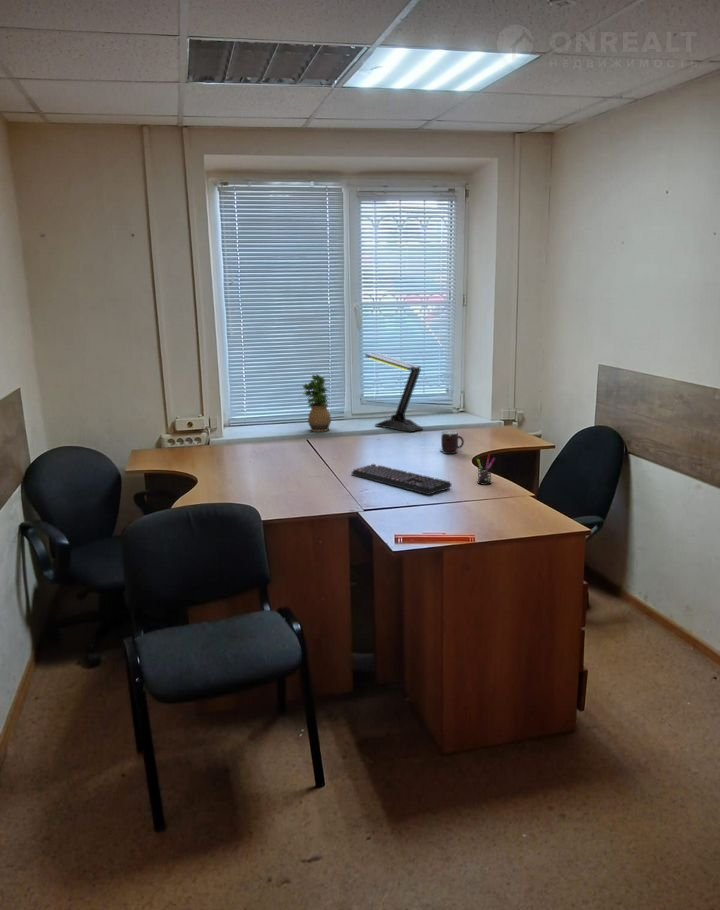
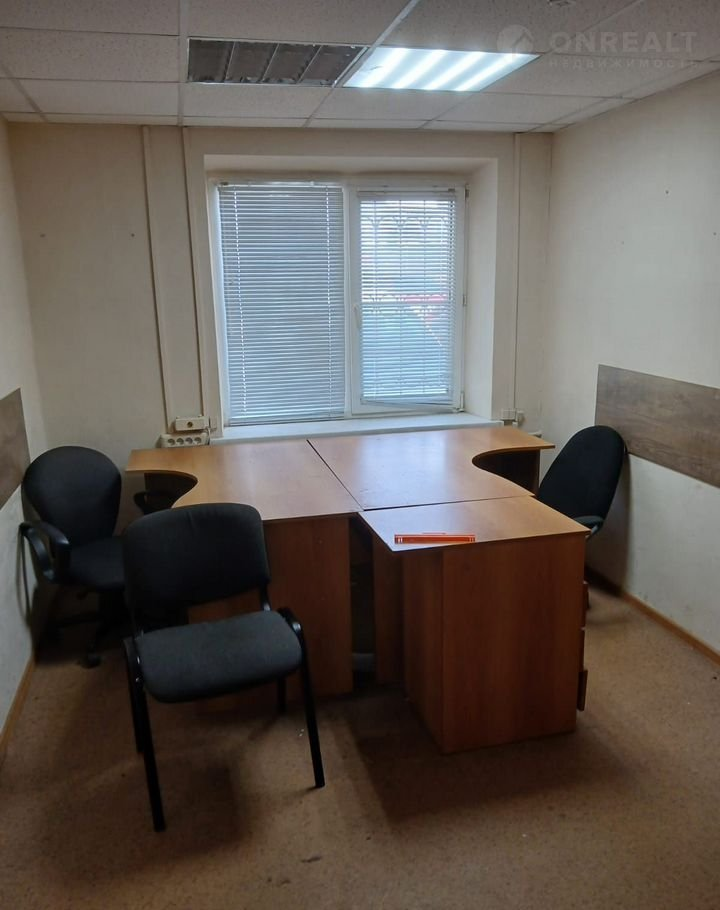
- mug [440,430,465,455]
- desk lamp [364,352,423,433]
- pen holder [475,453,496,486]
- keyboard [350,463,453,496]
- potted plant [302,373,332,433]
